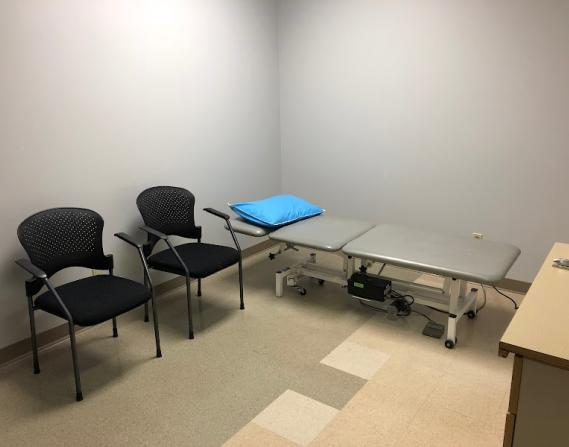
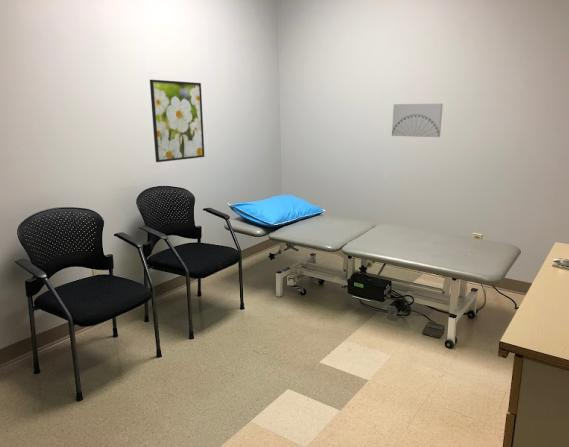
+ wall art [391,102,444,138]
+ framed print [149,79,205,163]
